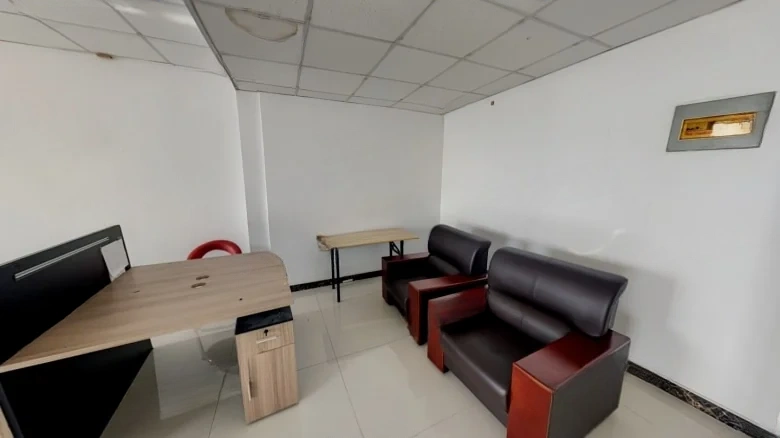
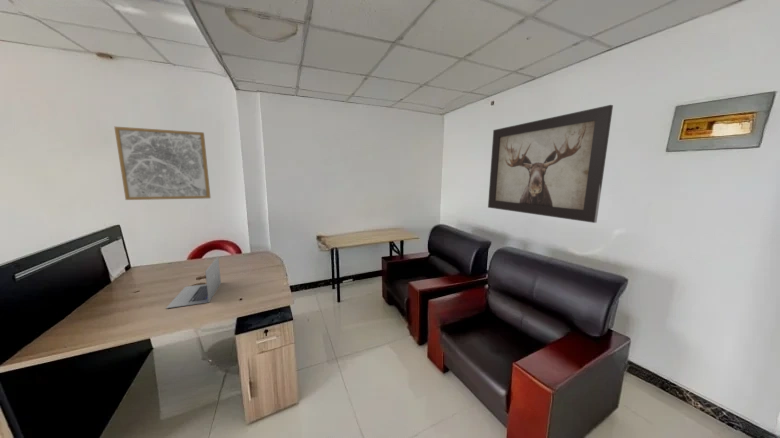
+ laptop [165,256,222,309]
+ wall art [113,126,212,201]
+ wall art [487,104,614,224]
